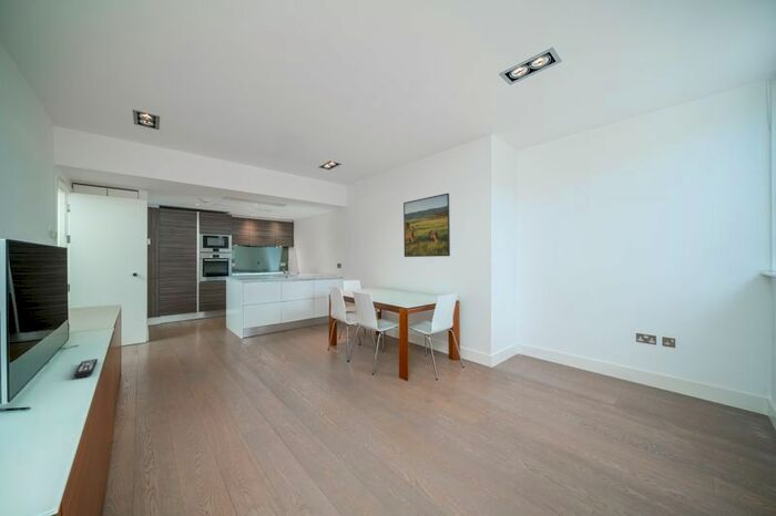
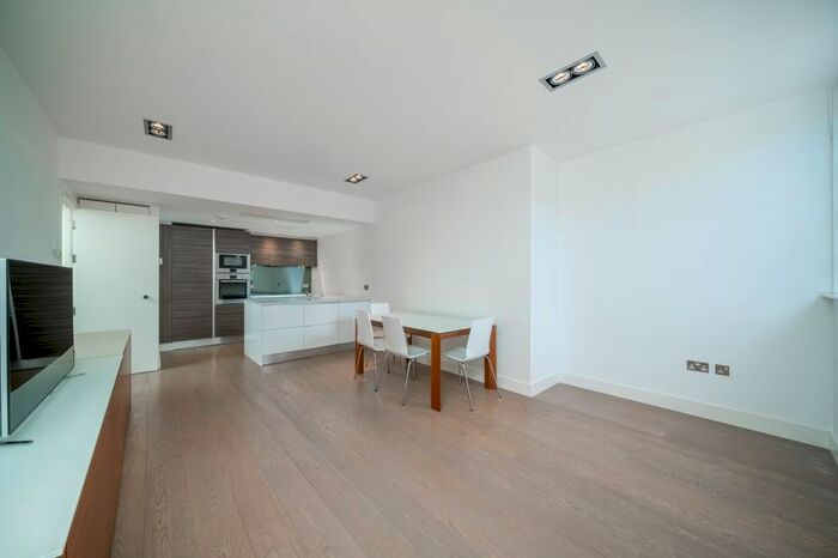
- remote control [73,358,99,379]
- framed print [402,192,451,258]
